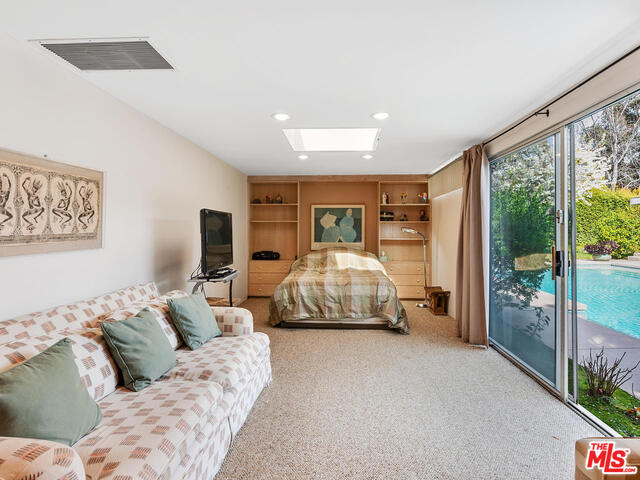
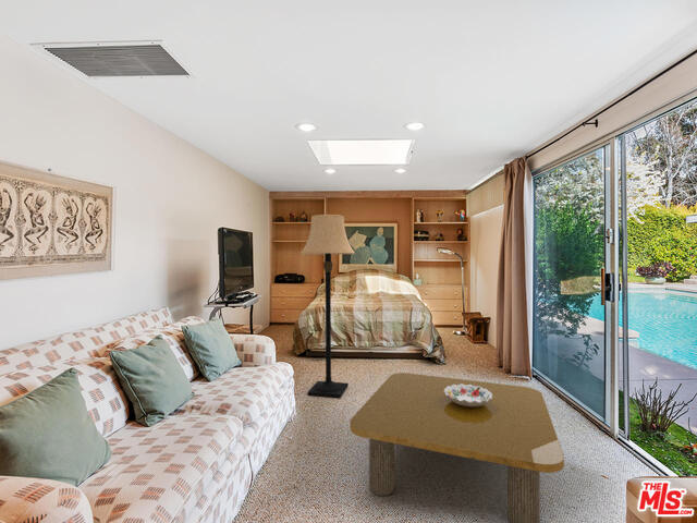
+ decorative bowl [443,385,492,406]
+ lamp [299,214,356,399]
+ coffee table [348,372,565,523]
